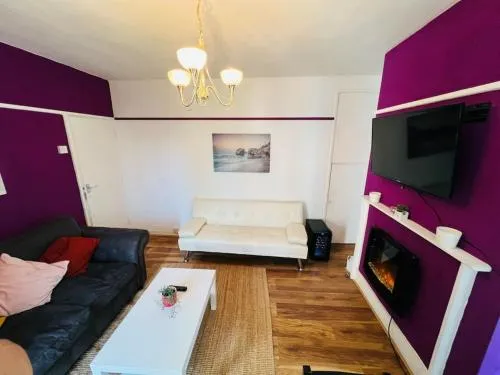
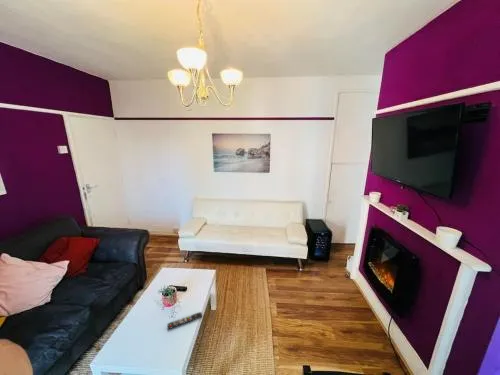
+ remote control [166,311,204,330]
